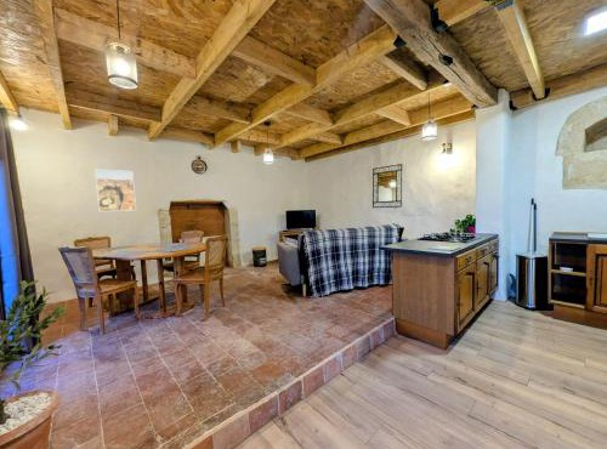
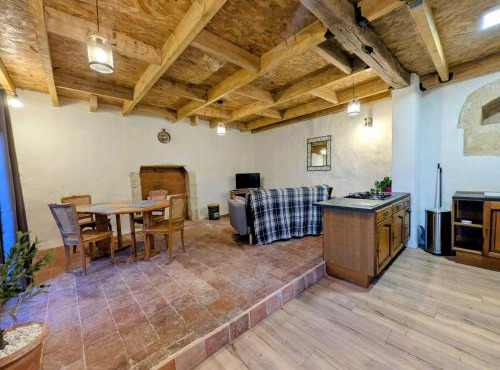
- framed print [93,169,137,212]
